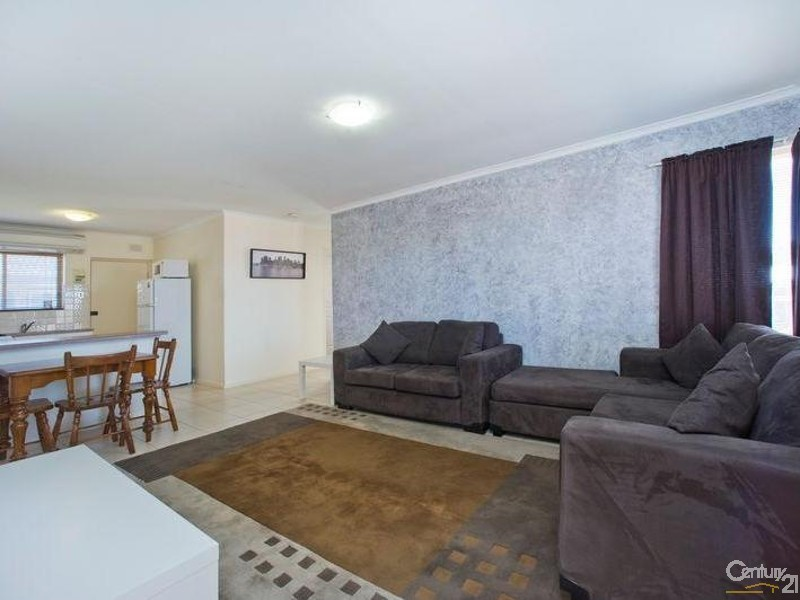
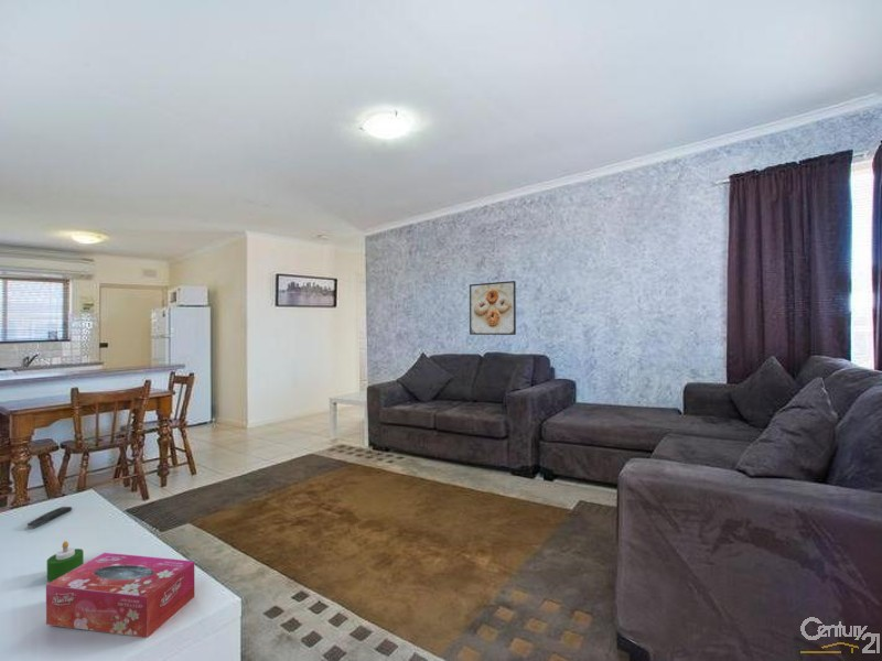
+ remote control [25,506,73,529]
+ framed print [469,280,517,336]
+ candle [46,540,85,583]
+ tissue box [45,552,196,639]
